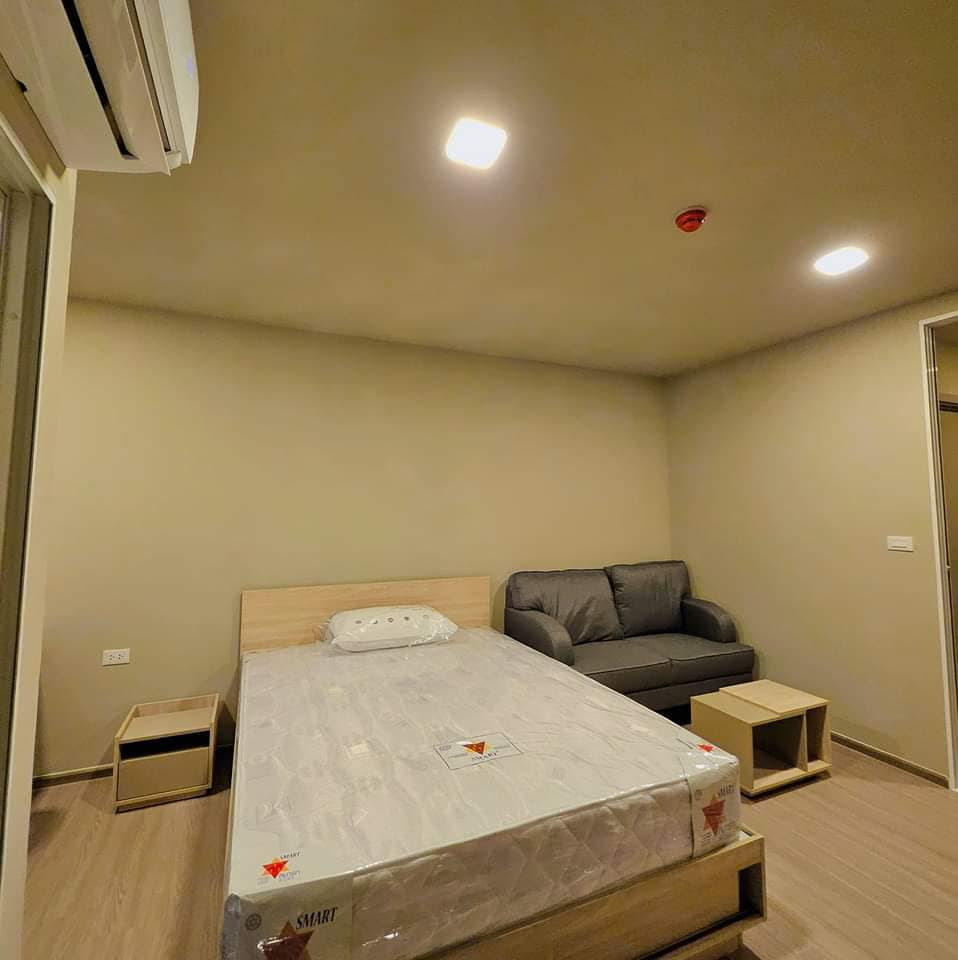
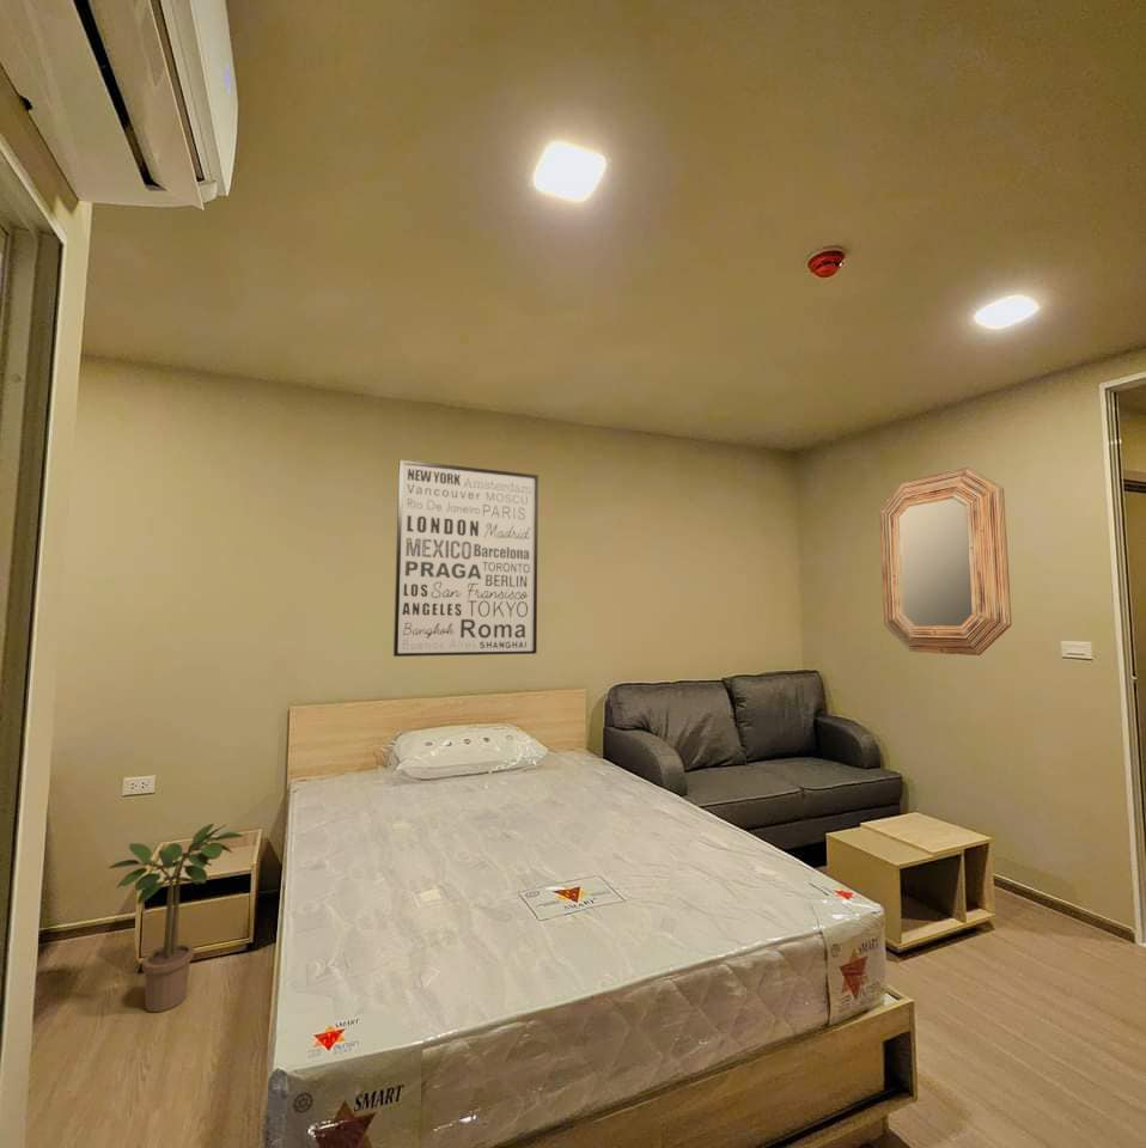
+ wall art [392,459,540,658]
+ home mirror [878,466,1013,657]
+ potted plant [108,823,244,1013]
